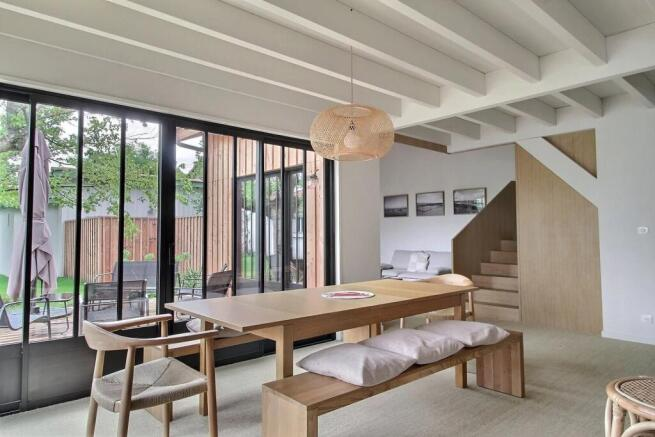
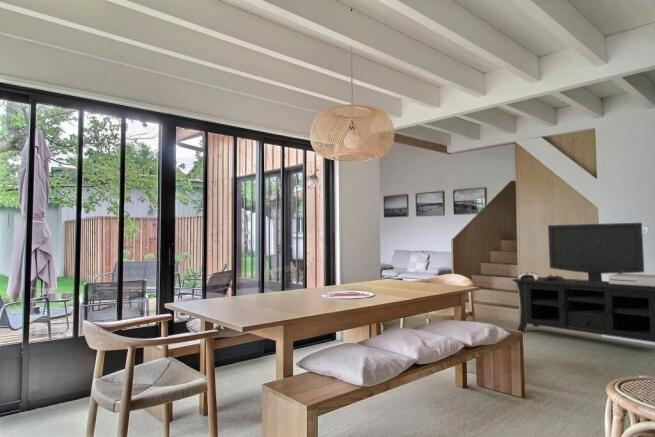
+ media console [512,222,655,344]
